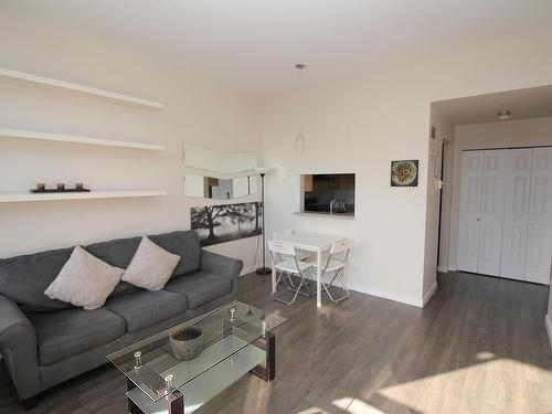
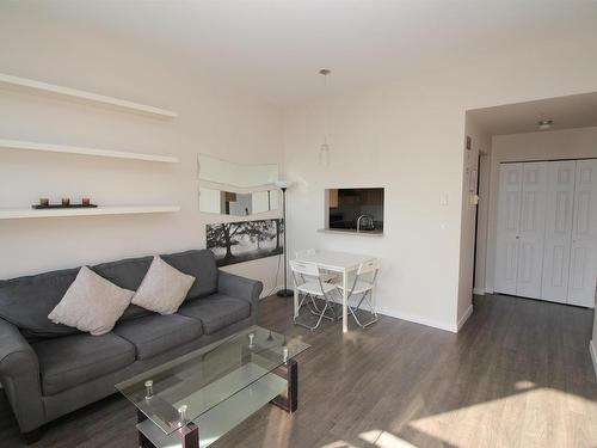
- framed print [390,159,420,188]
- bowl [168,323,205,361]
